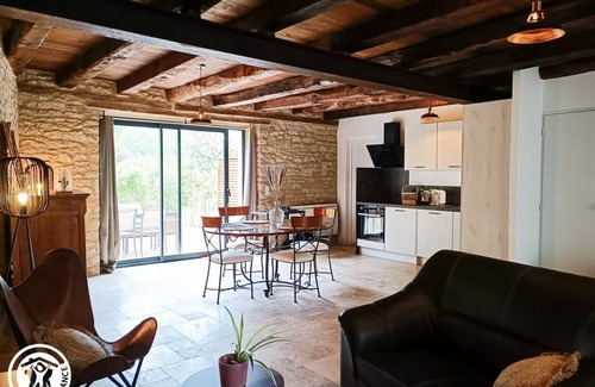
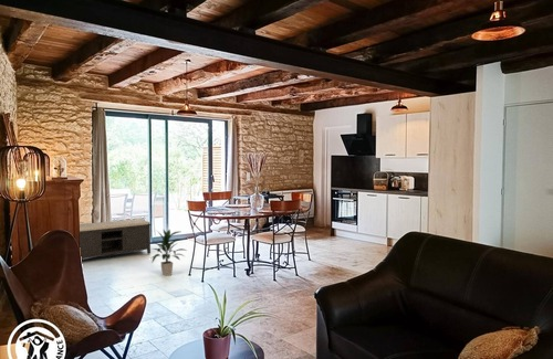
+ bench [79,218,152,260]
+ indoor plant [150,229,188,277]
